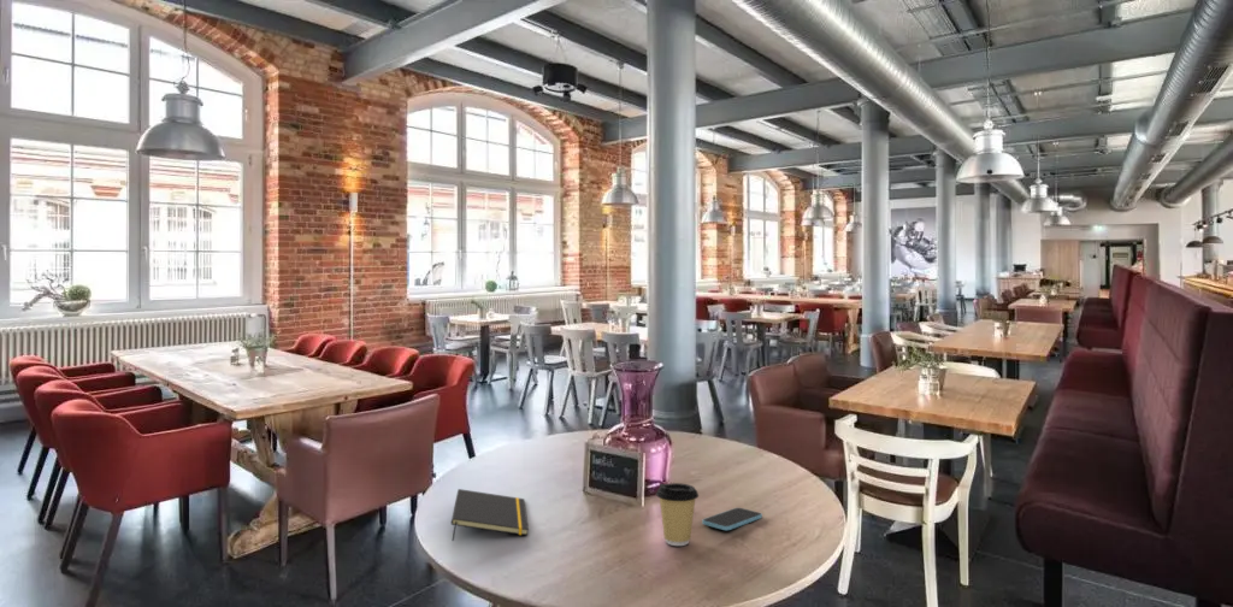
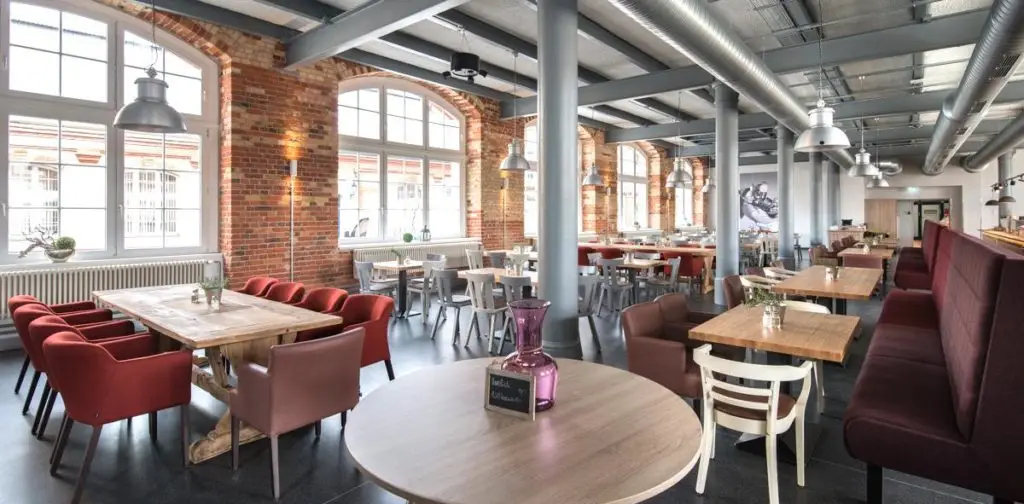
- coffee cup [655,482,700,547]
- smartphone [701,507,763,531]
- notepad [450,488,530,542]
